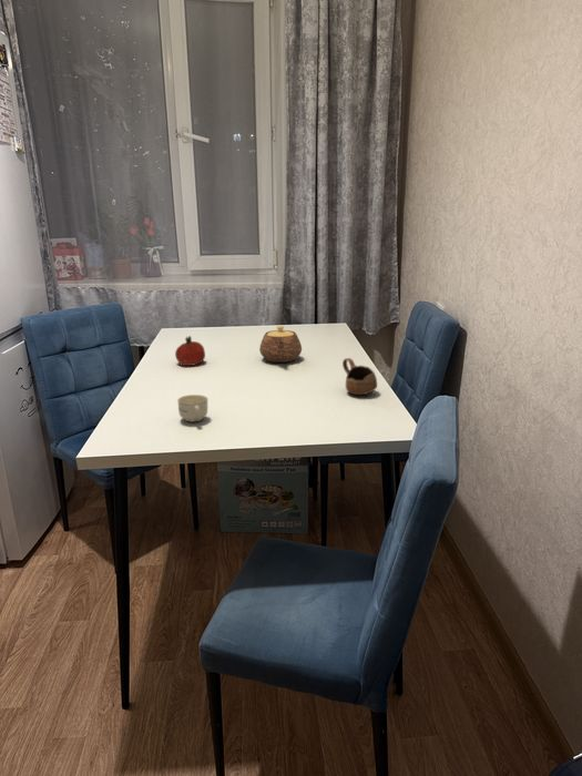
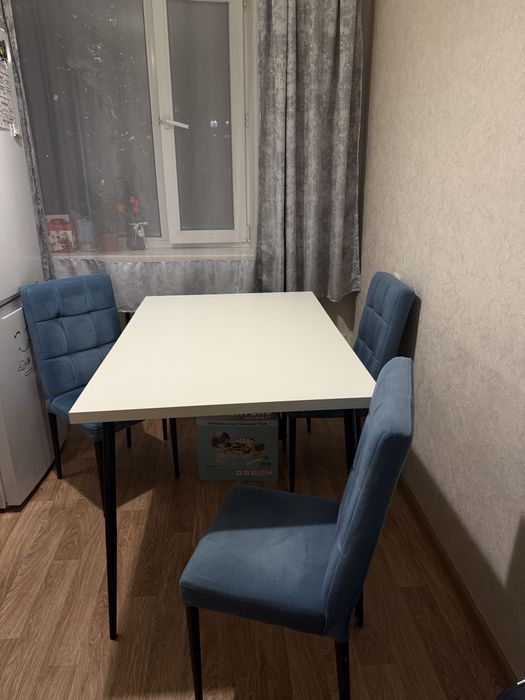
- cup [341,357,378,396]
- teapot [258,325,303,364]
- cup [176,394,210,422]
- fruit [174,335,206,367]
